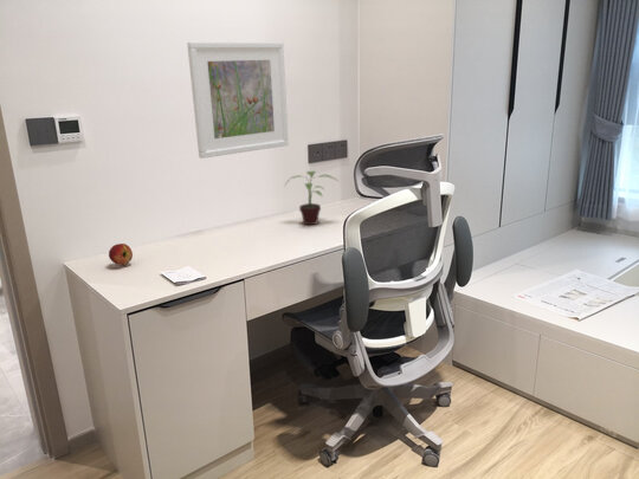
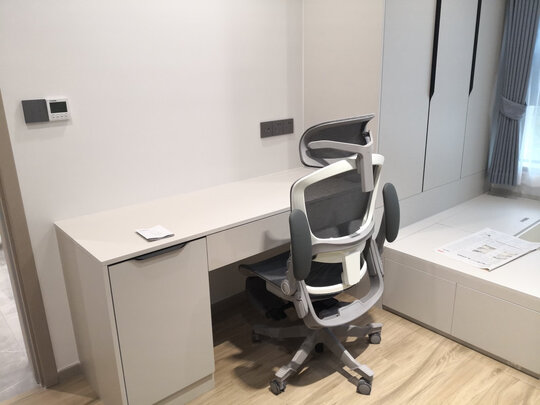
- apple [108,242,134,266]
- potted plant [283,170,340,226]
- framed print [186,40,290,160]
